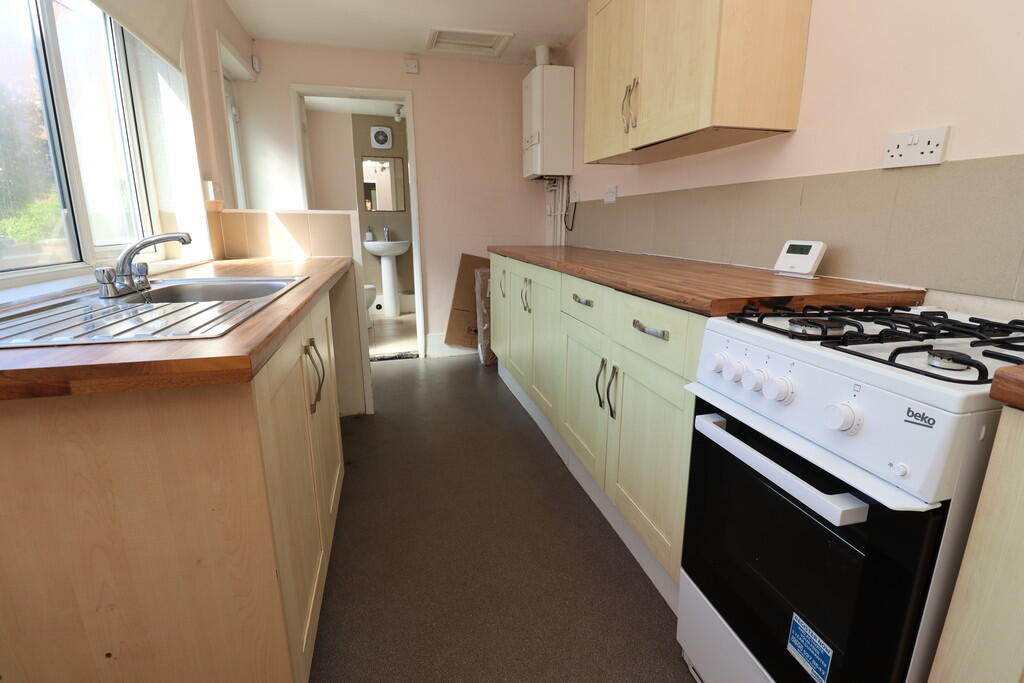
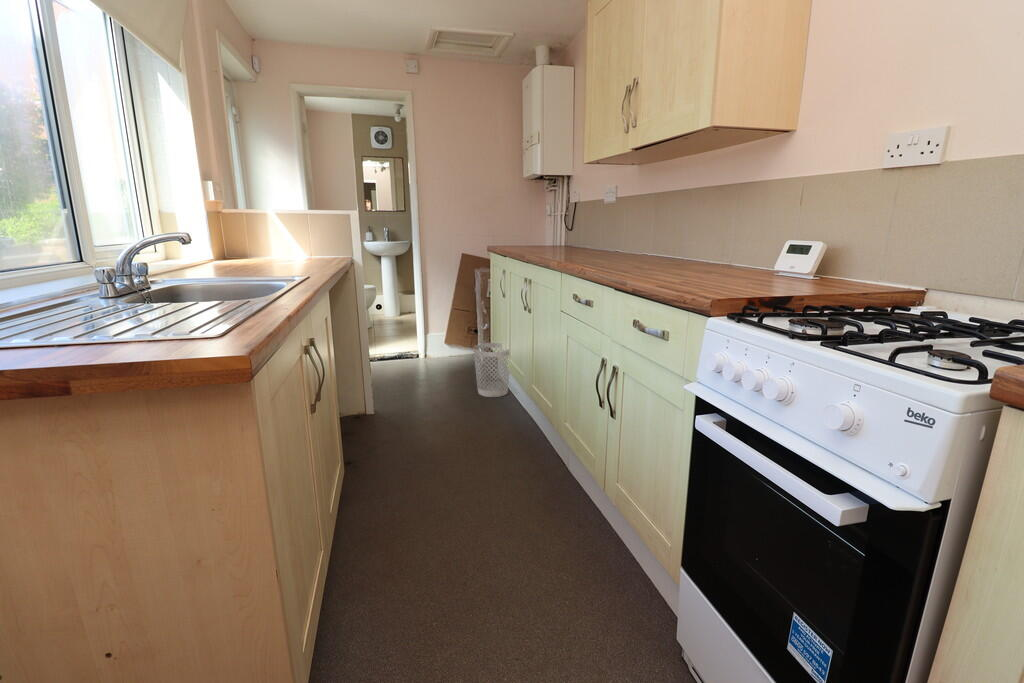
+ wastebasket [473,342,511,398]
